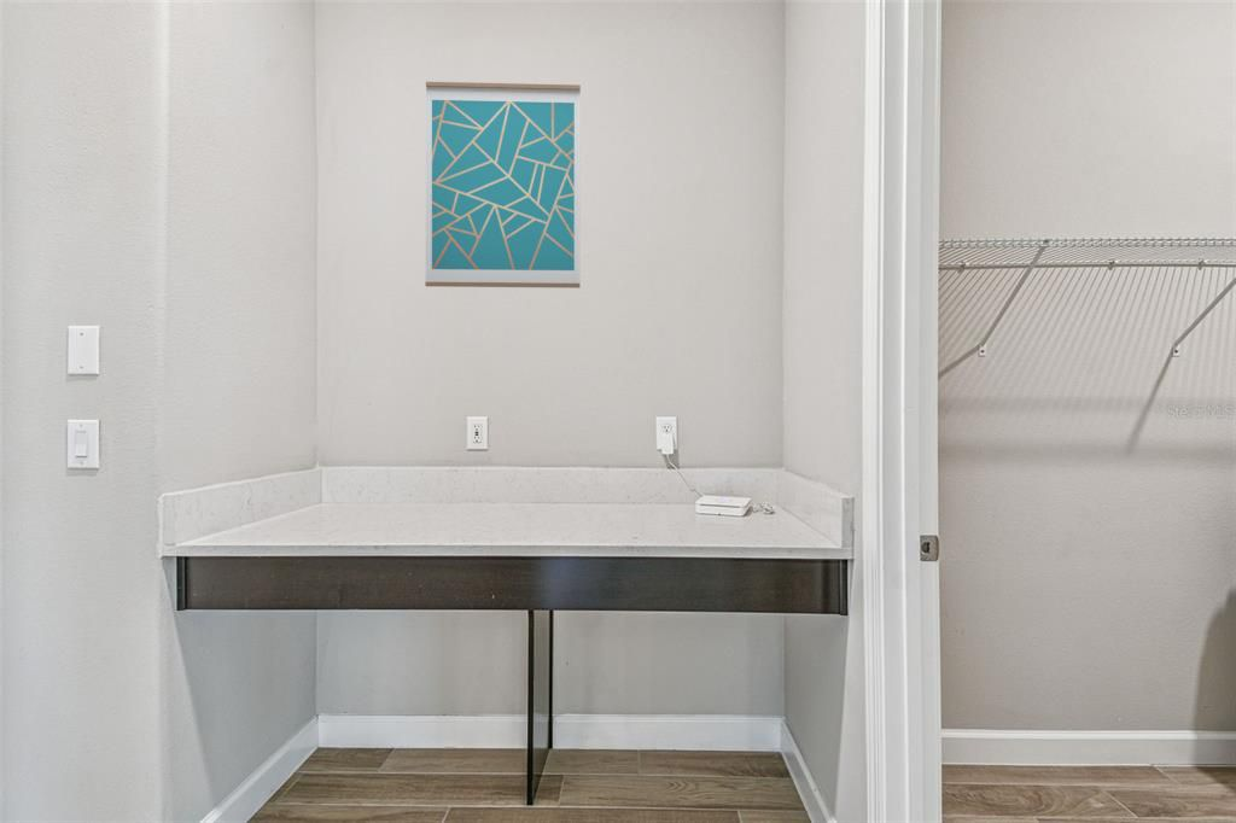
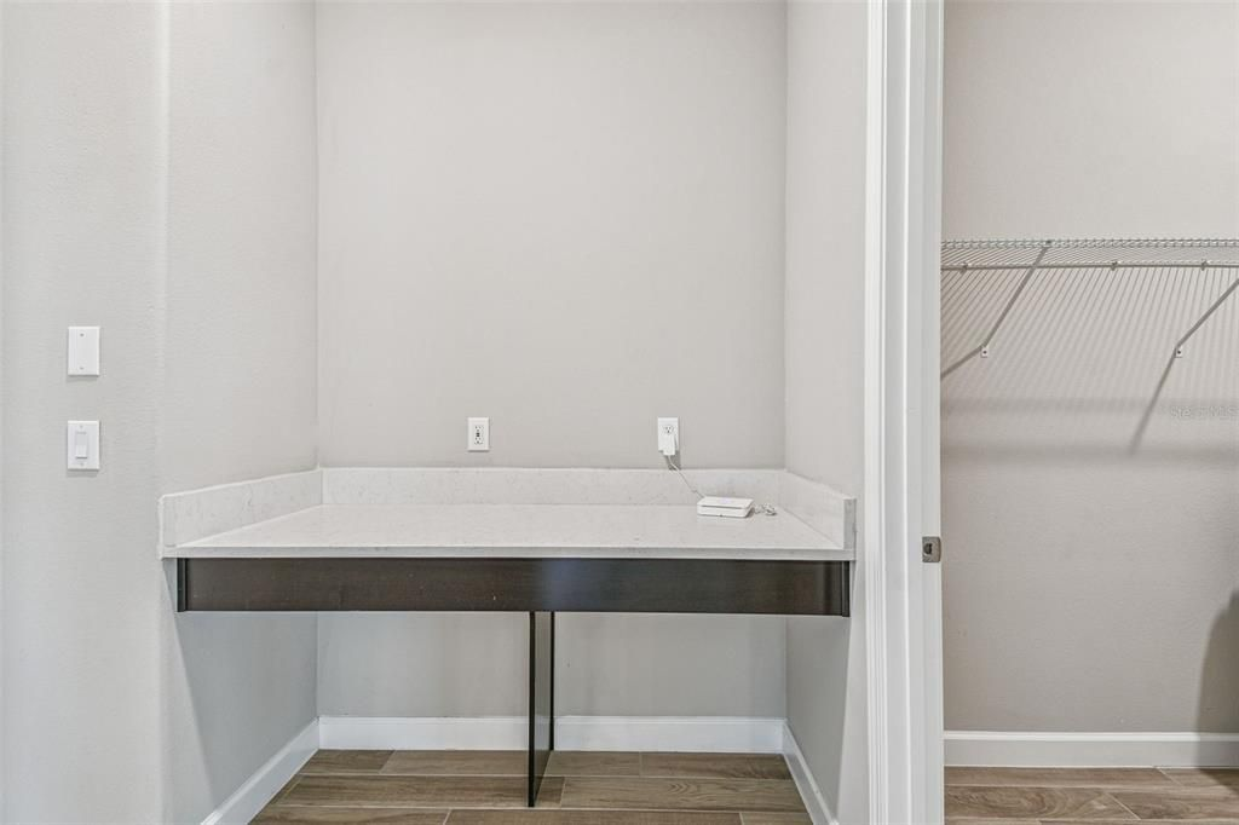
- wall art [424,81,582,290]
